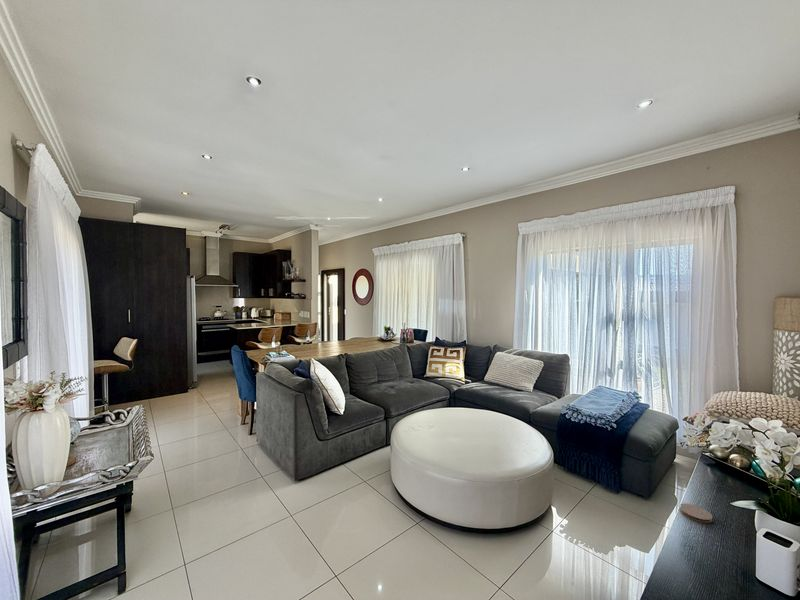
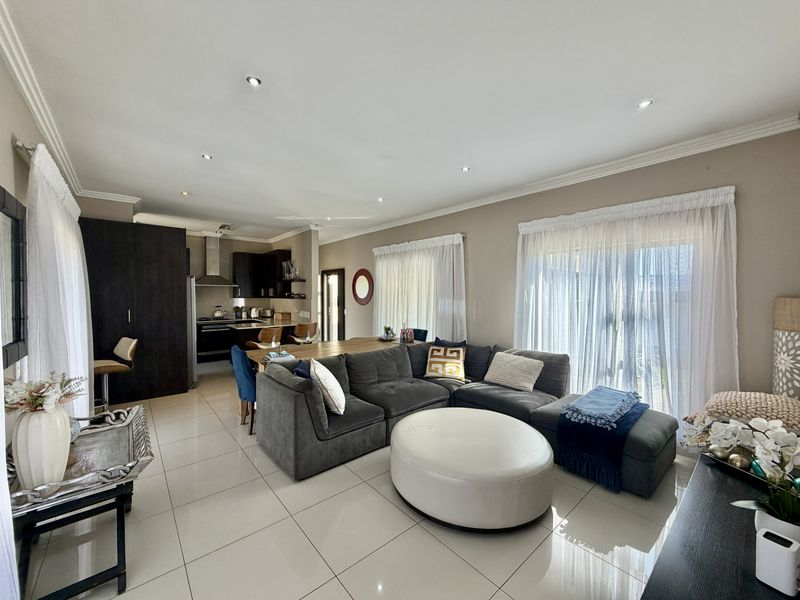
- coaster [679,503,713,524]
